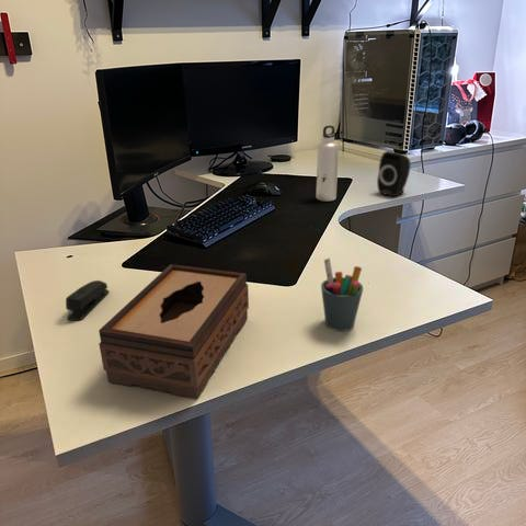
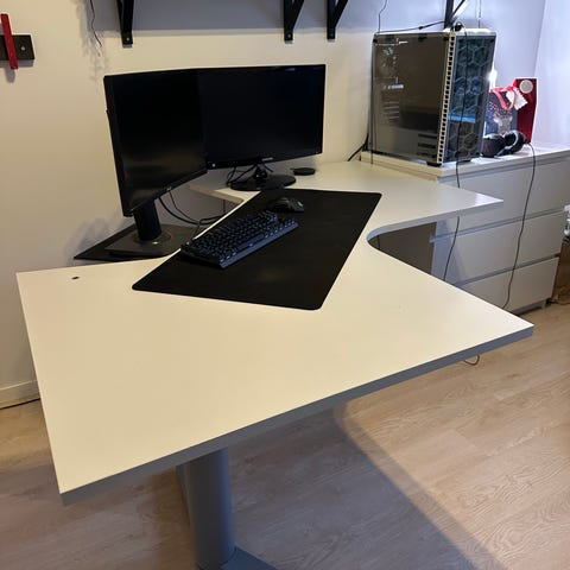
- speaker [376,150,411,197]
- pen holder [320,256,364,332]
- water bottle [316,124,340,203]
- tissue box [98,263,250,400]
- stapler [65,279,110,322]
